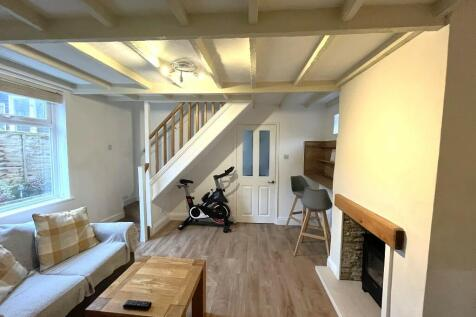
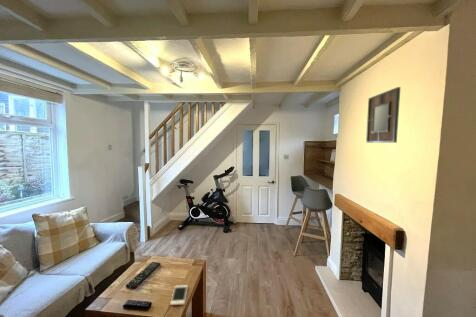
+ remote control [125,261,161,290]
+ home mirror [365,86,401,144]
+ cell phone [169,284,189,306]
